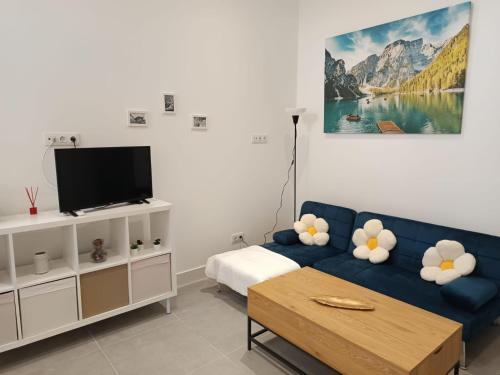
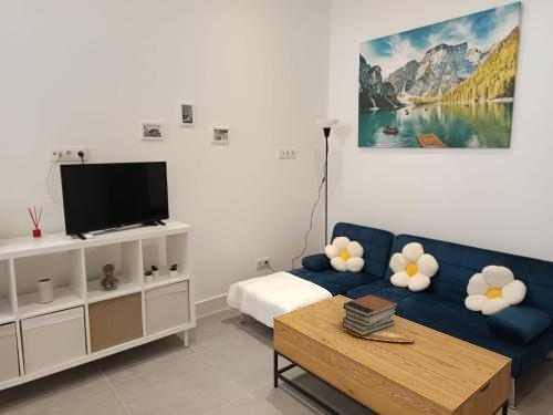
+ book stack [342,292,399,336]
